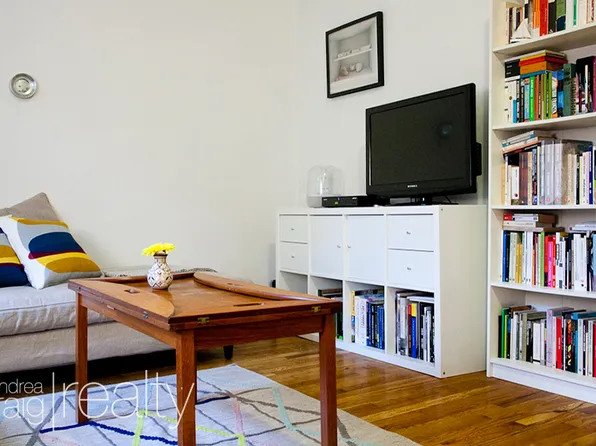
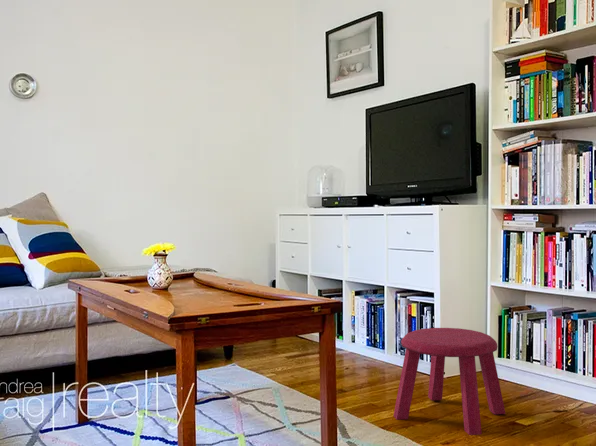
+ stool [393,327,506,436]
